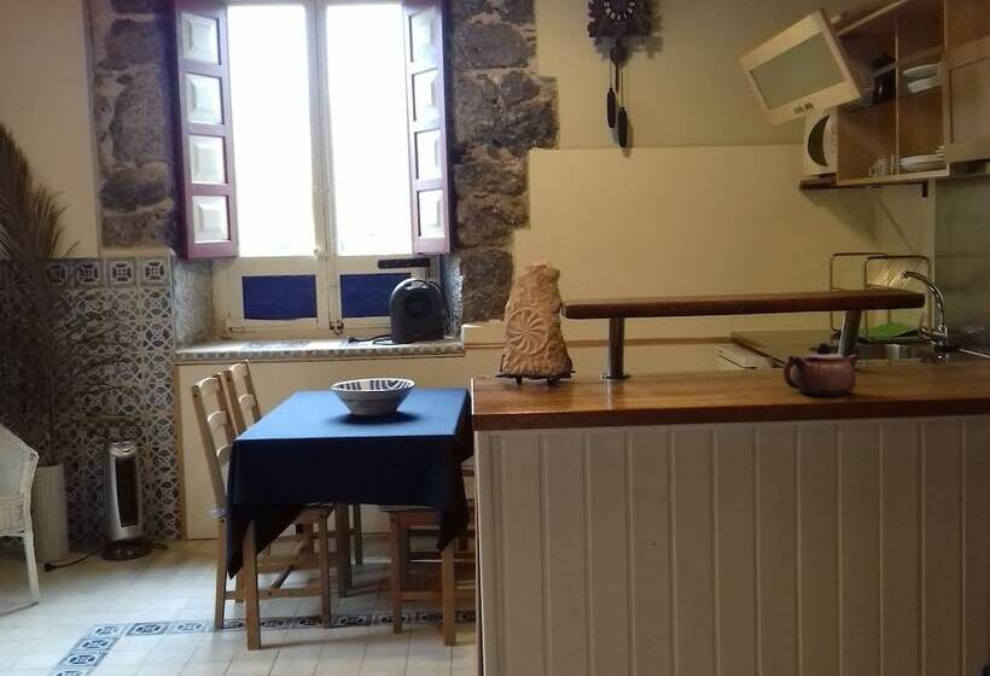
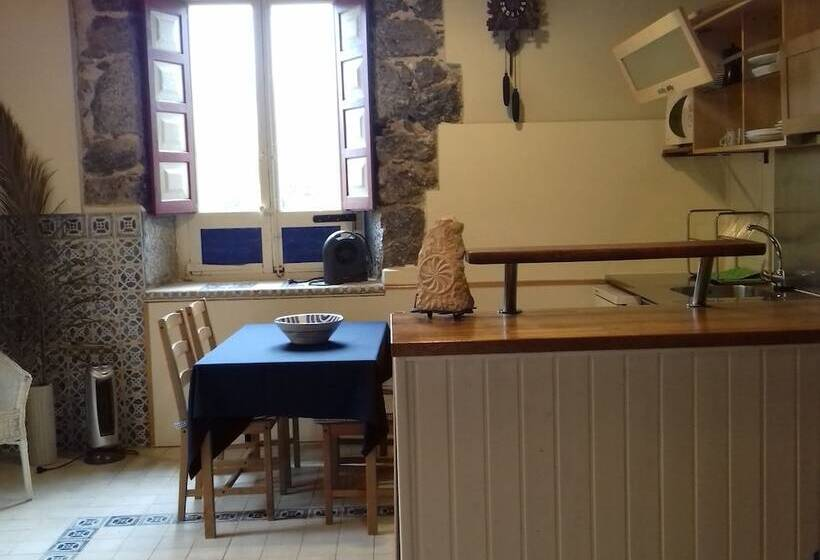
- teapot [782,340,861,397]
